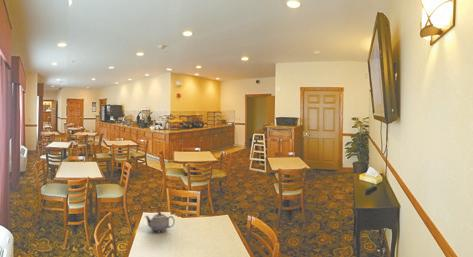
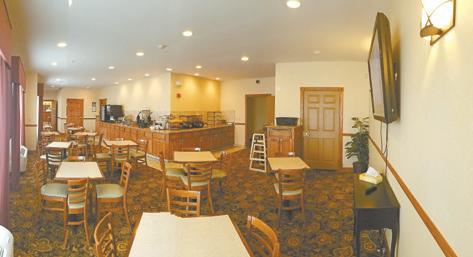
- teapot [144,211,176,233]
